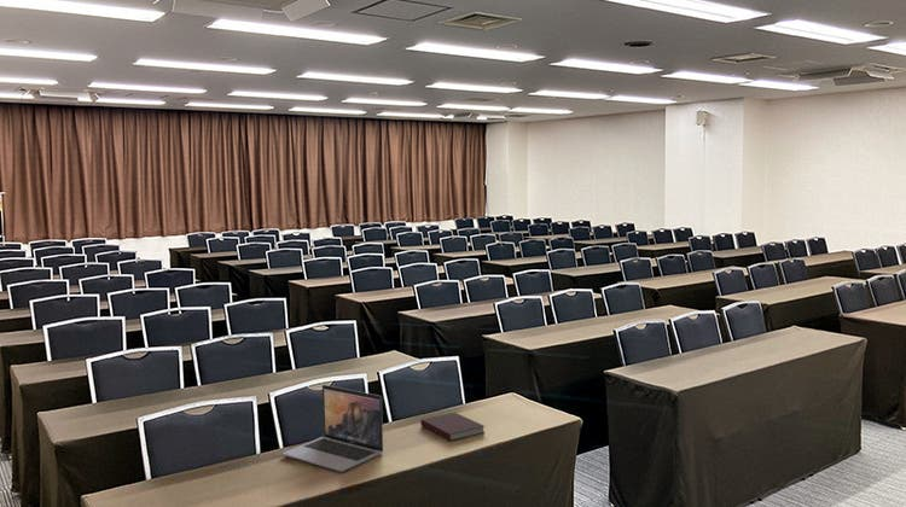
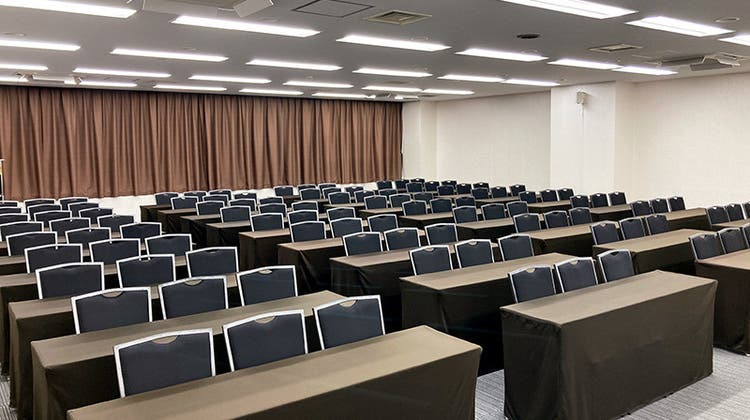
- laptop [281,384,384,473]
- notebook [419,412,486,442]
